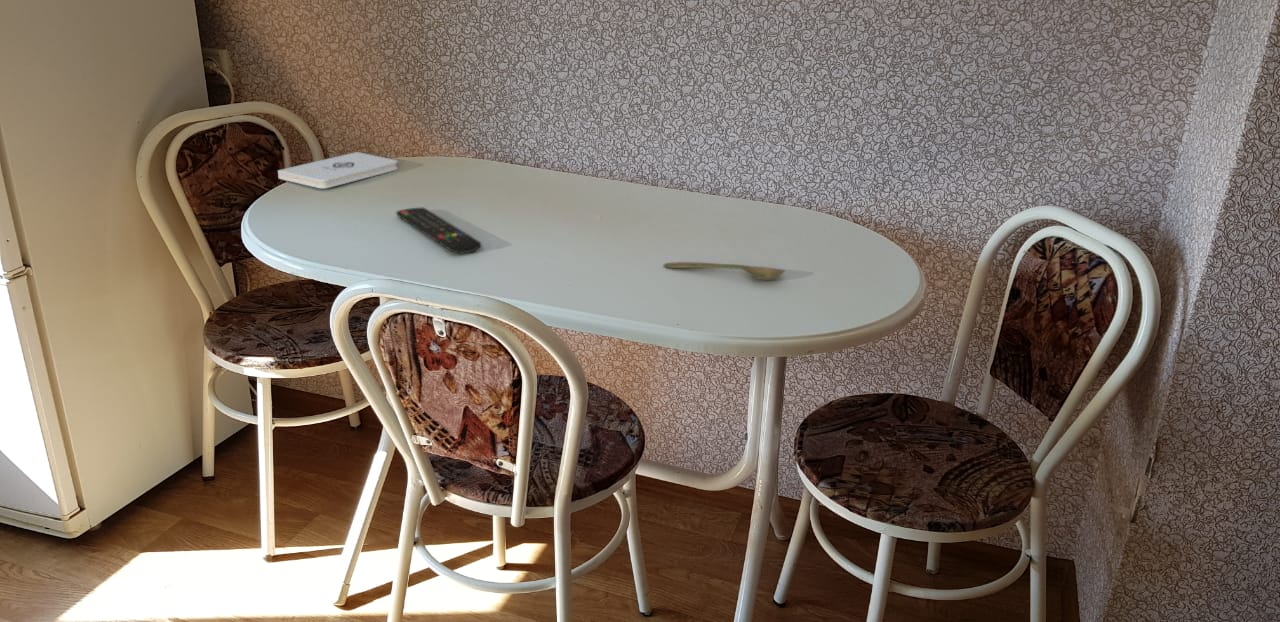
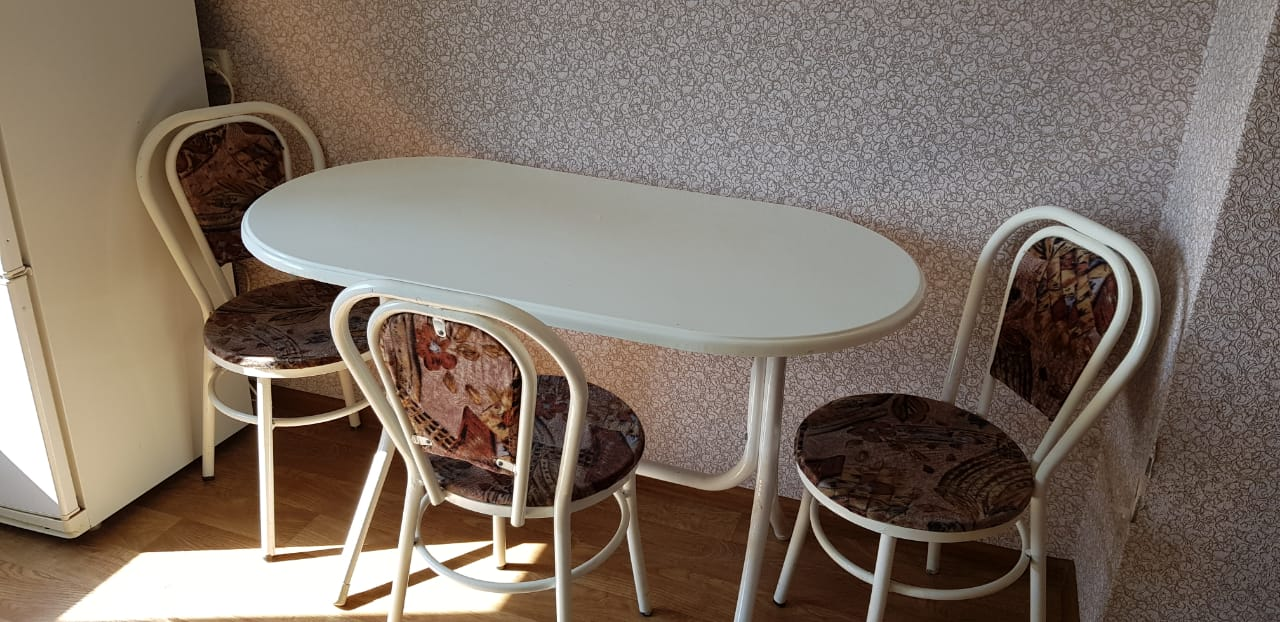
- notepad [277,151,399,189]
- spoon [663,261,786,282]
- remote control [395,207,482,255]
